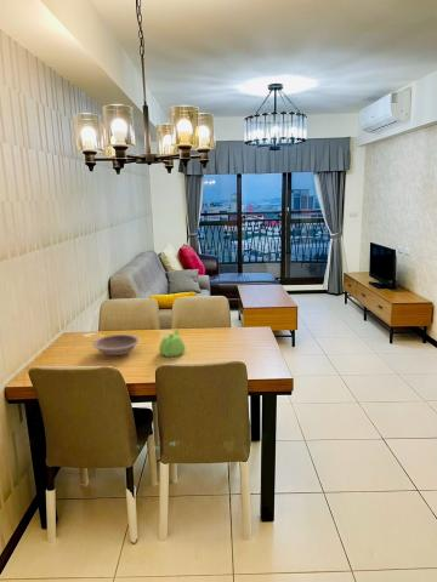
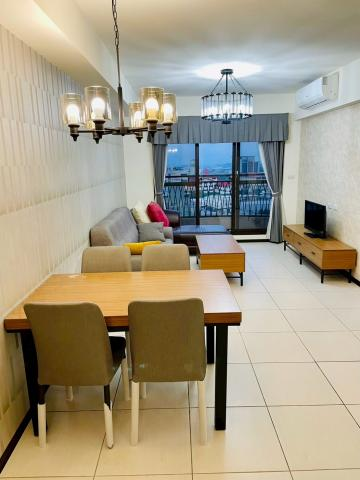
- bowl [91,333,141,356]
- teapot [158,327,187,358]
